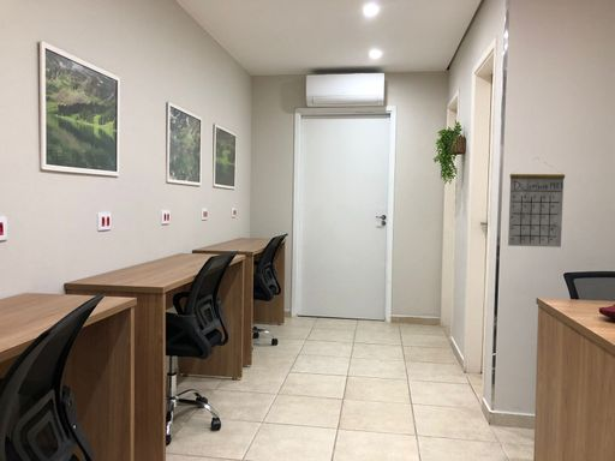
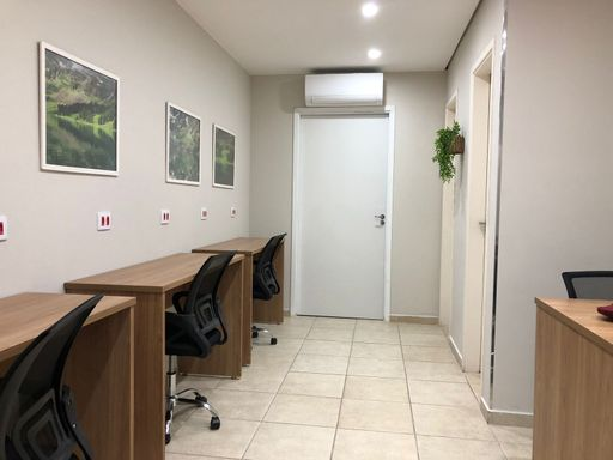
- calendar [507,156,566,249]
